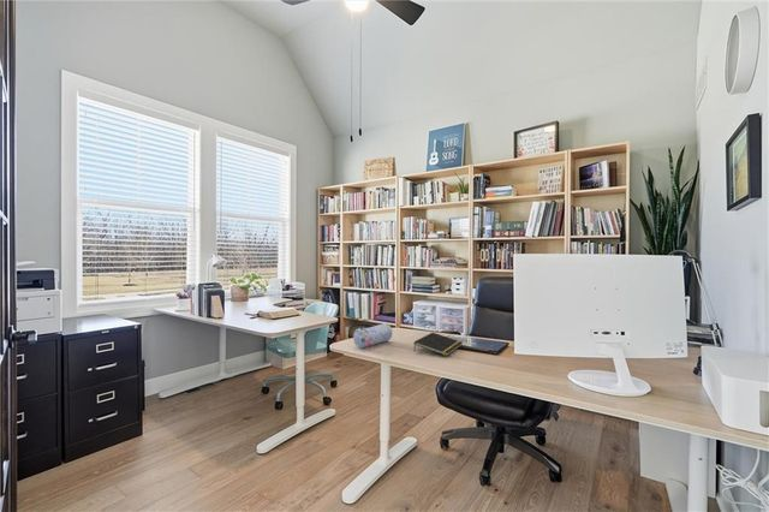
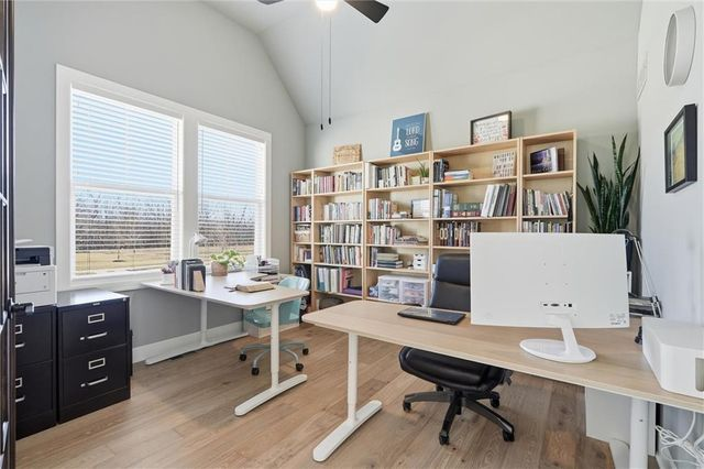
- pencil case [352,322,393,349]
- notepad [412,332,463,357]
